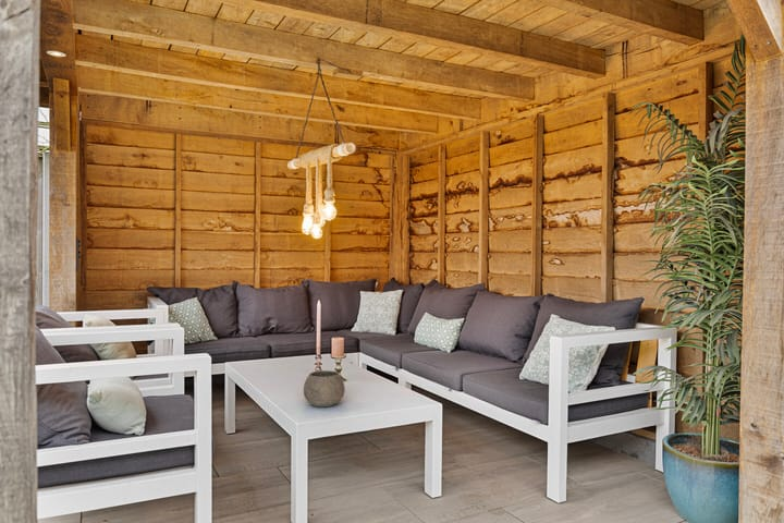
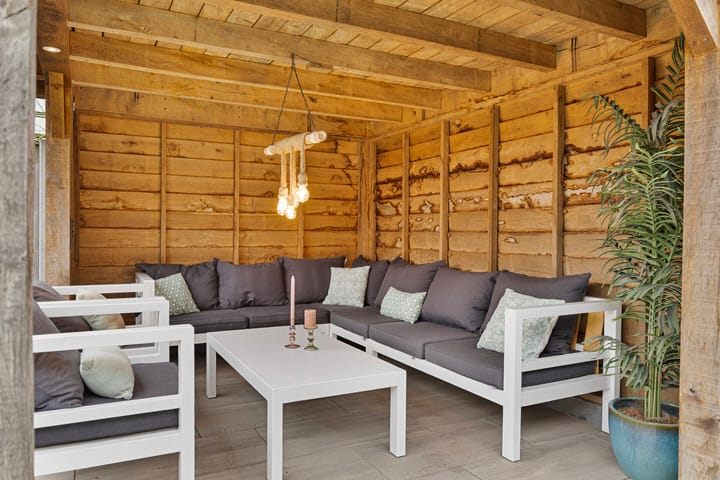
- bowl [303,369,346,408]
